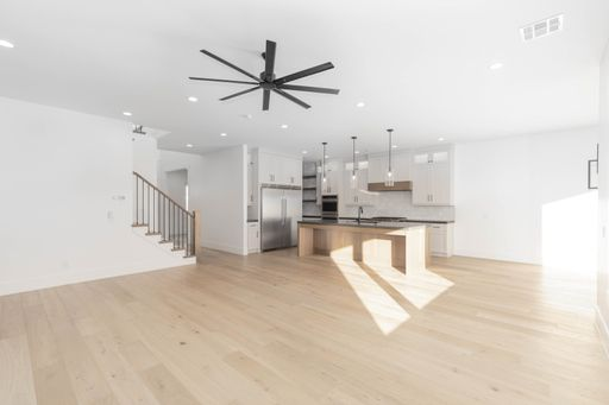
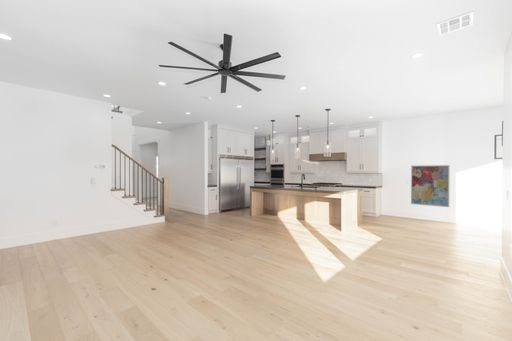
+ wall art [410,164,450,208]
